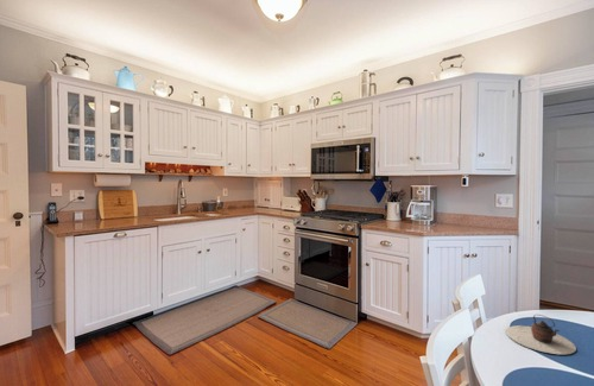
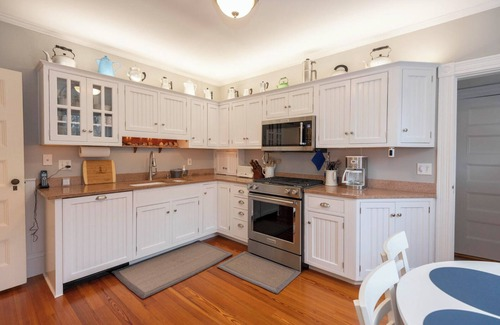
- teapot [505,314,577,355]
